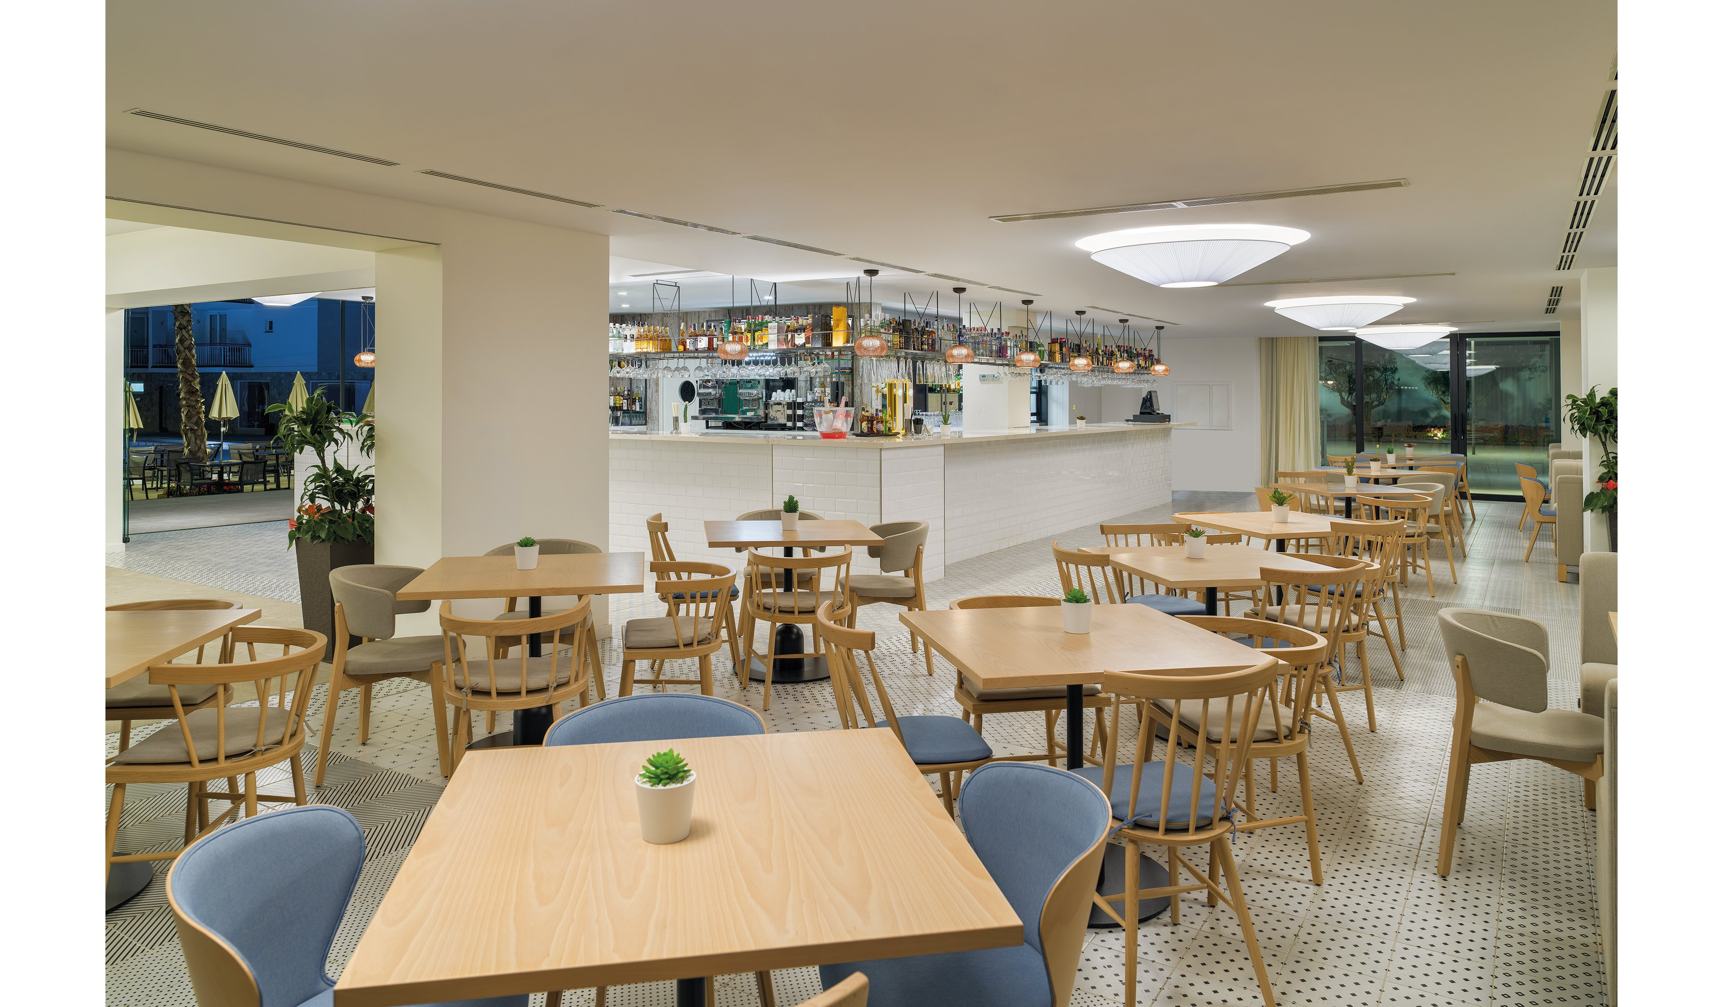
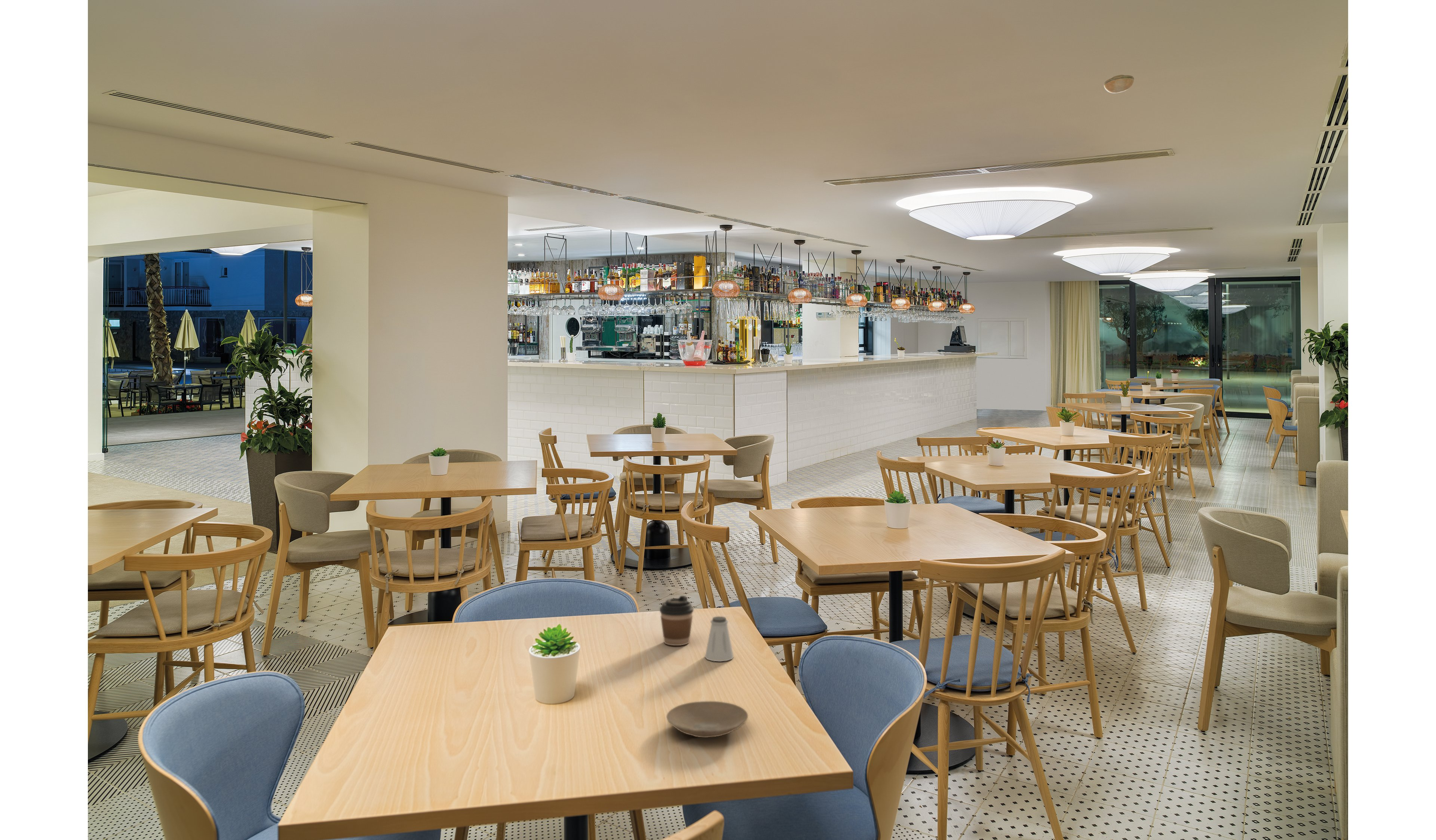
+ smoke detector [1104,74,1134,93]
+ plate [666,701,748,738]
+ coffee cup [659,595,694,646]
+ saltshaker [705,616,734,662]
